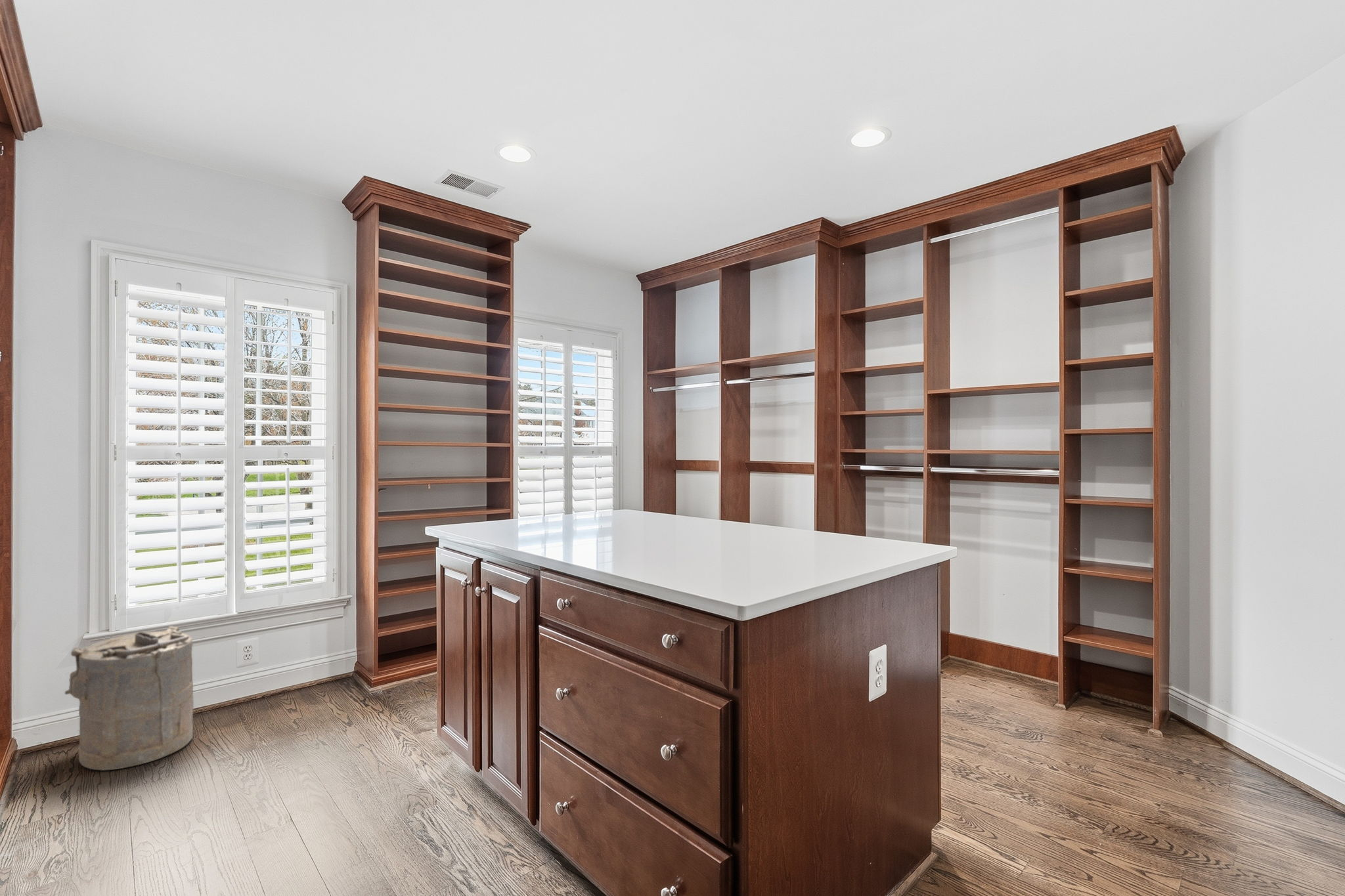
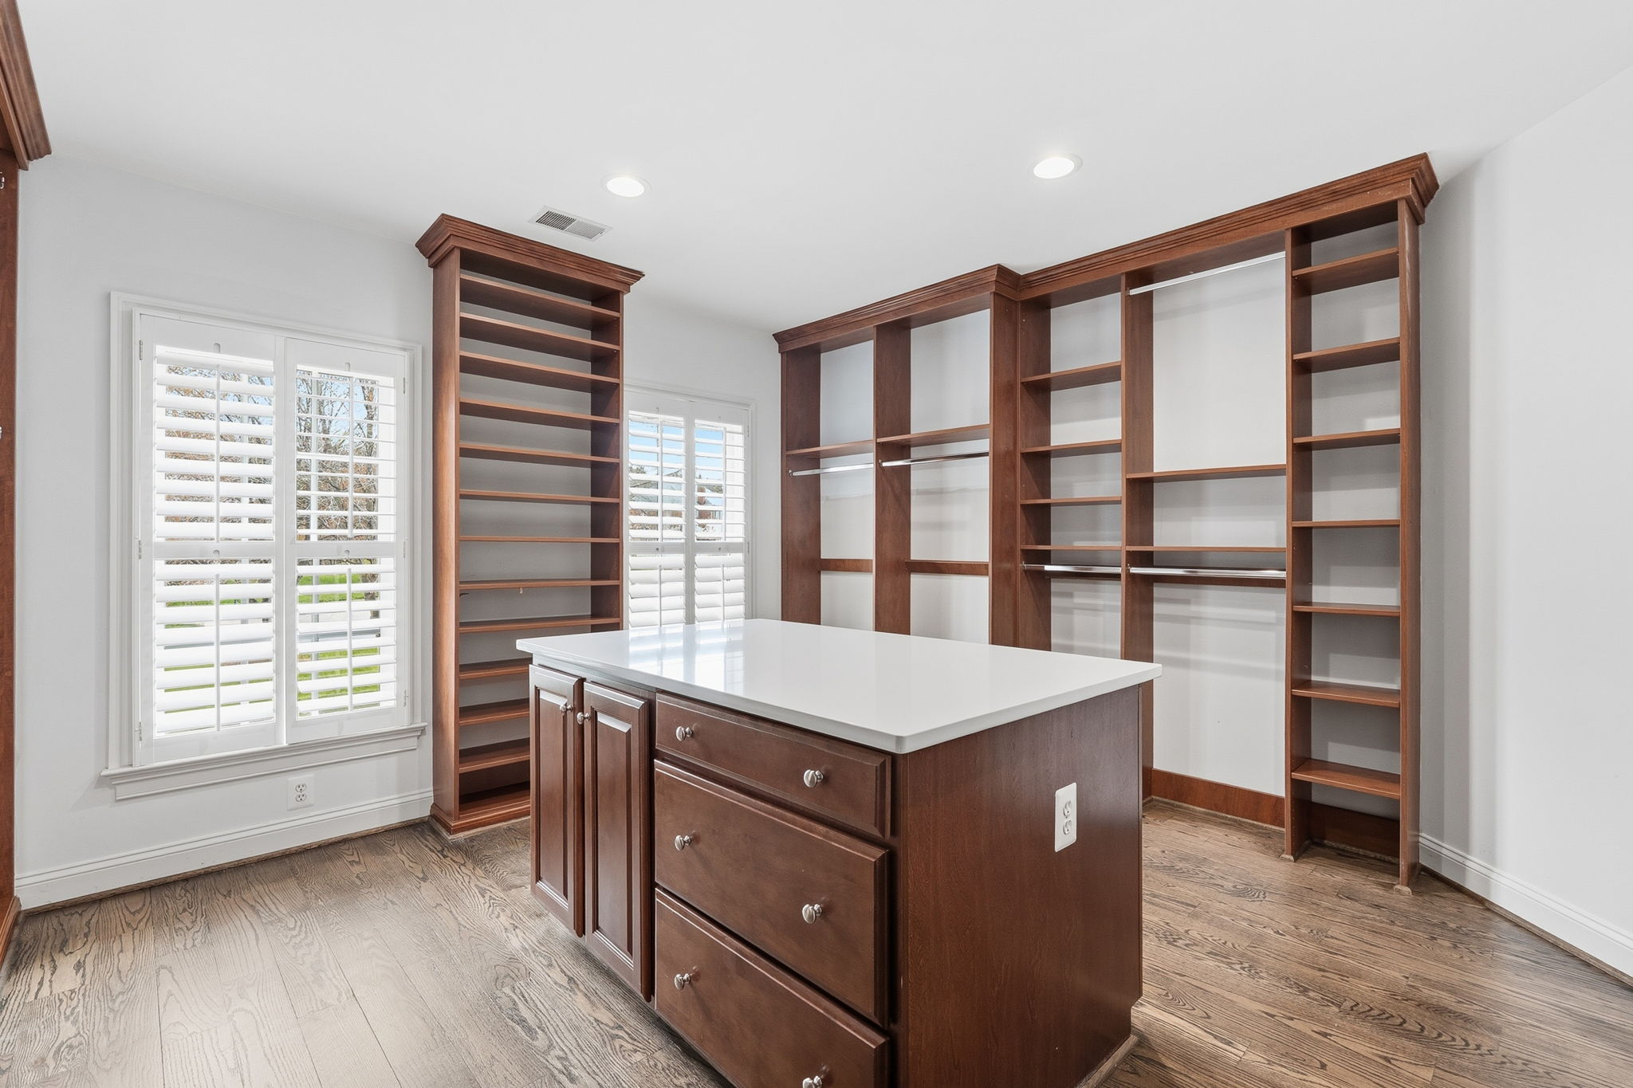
- laundry hamper [64,626,194,771]
